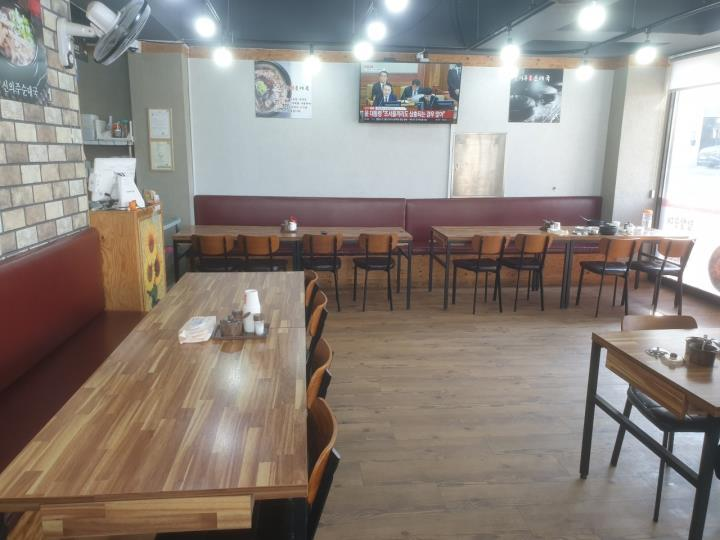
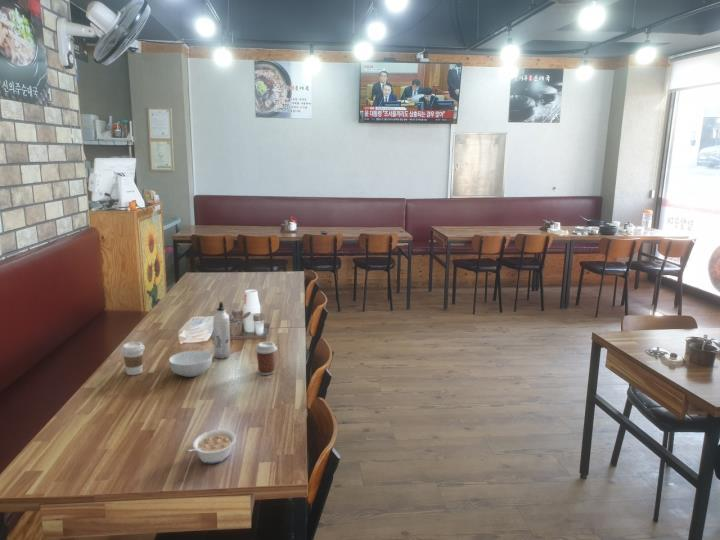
+ coffee cup [120,341,146,376]
+ cereal bowl [168,350,213,378]
+ legume [186,429,237,465]
+ water bottle [212,300,231,359]
+ coffee cup [254,341,278,376]
